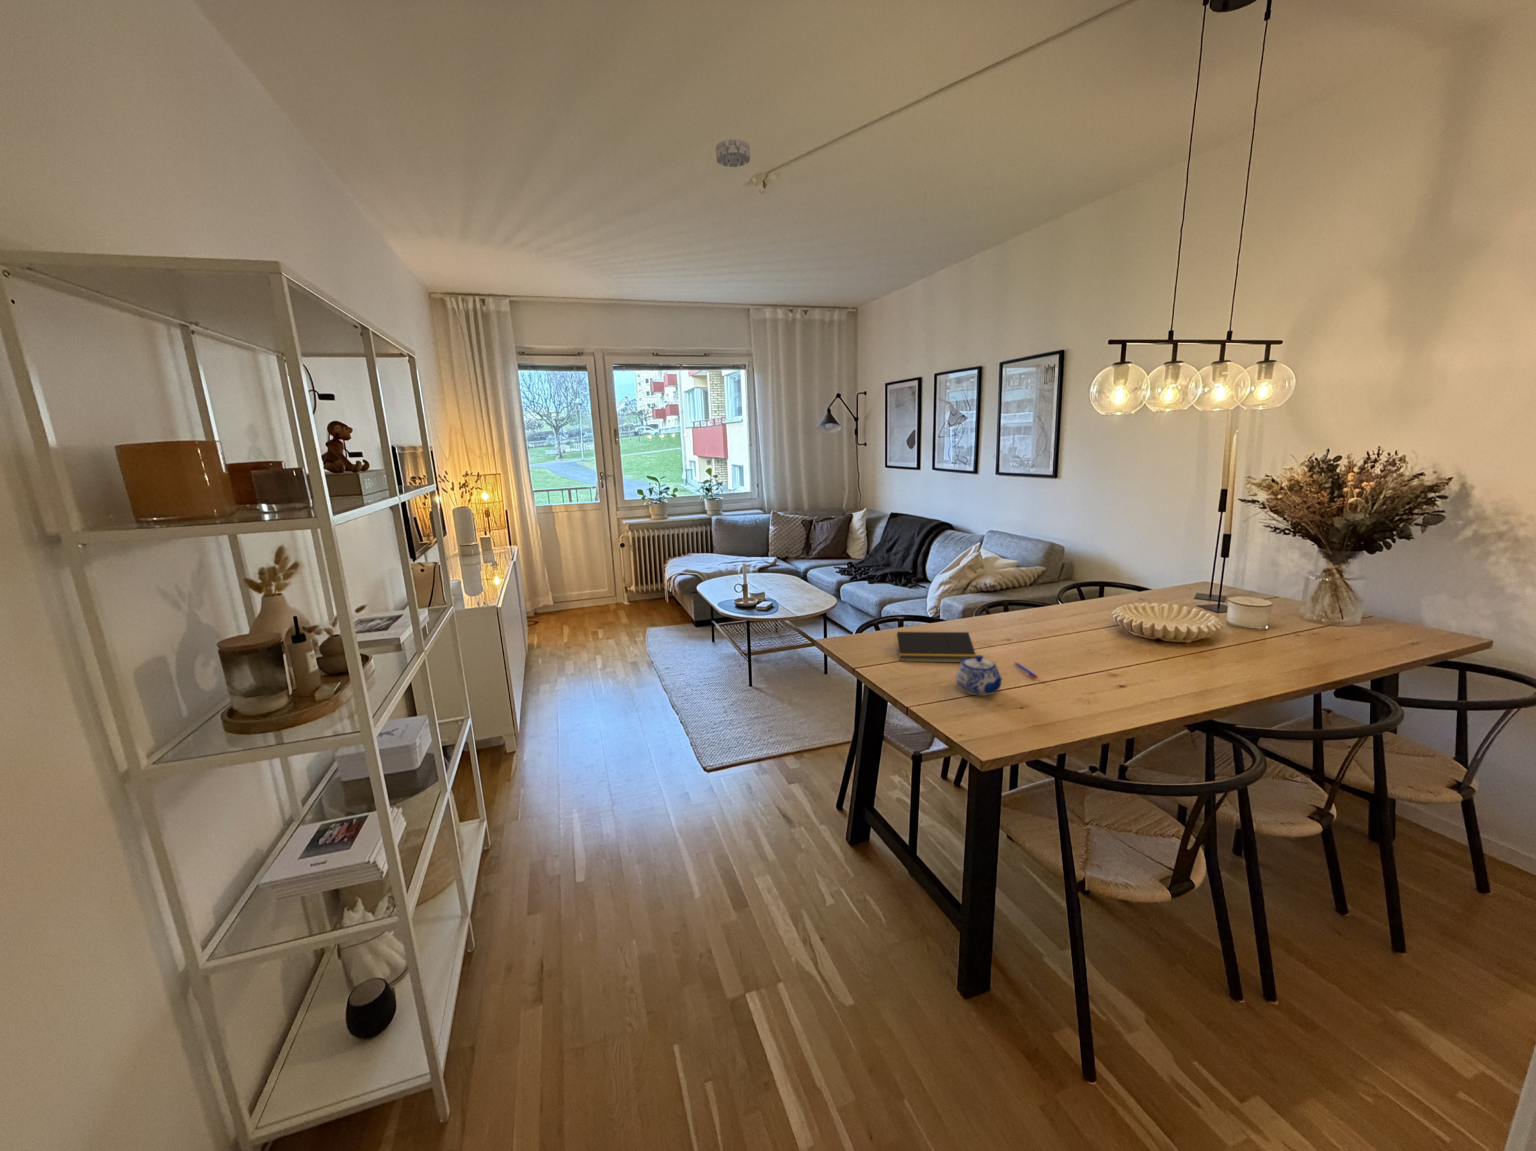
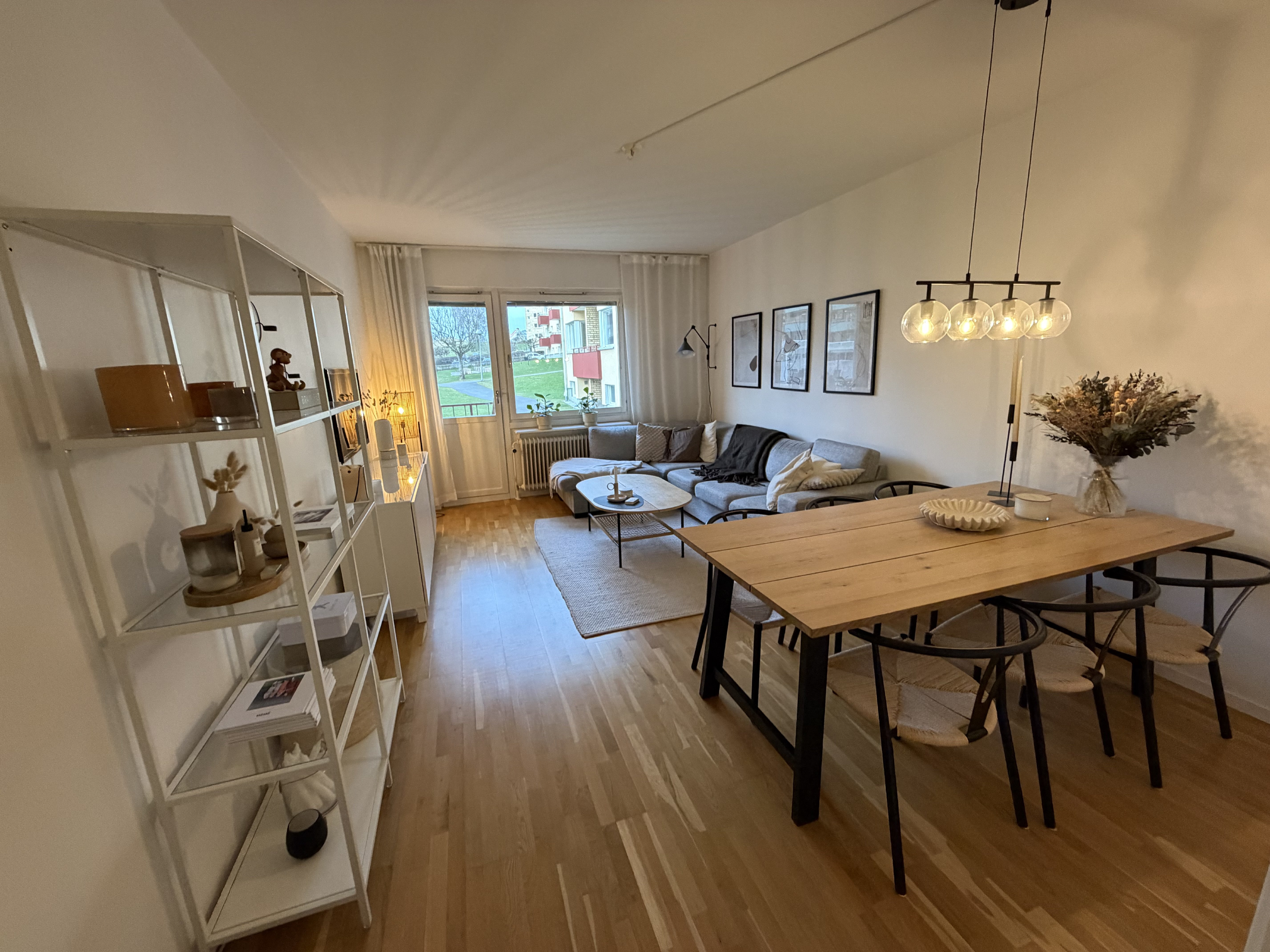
- smoke detector [715,138,751,168]
- teapot [955,654,1004,695]
- notepad [894,631,977,663]
- pen [1014,661,1039,679]
